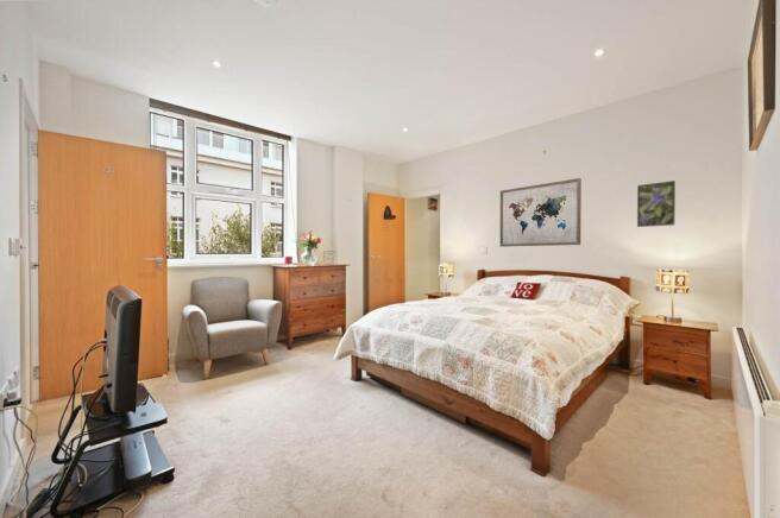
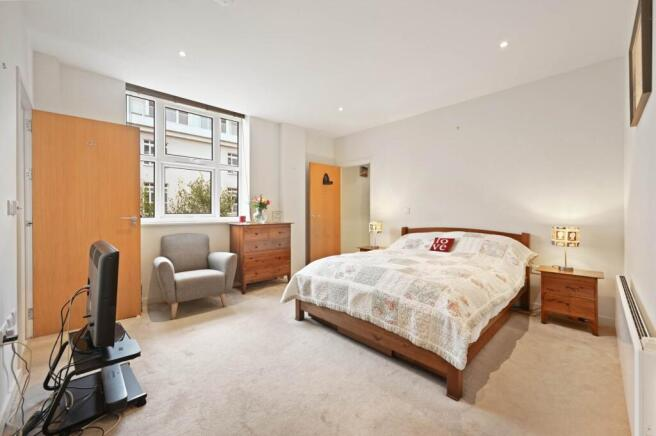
- wall art [499,177,583,248]
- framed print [636,179,677,228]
